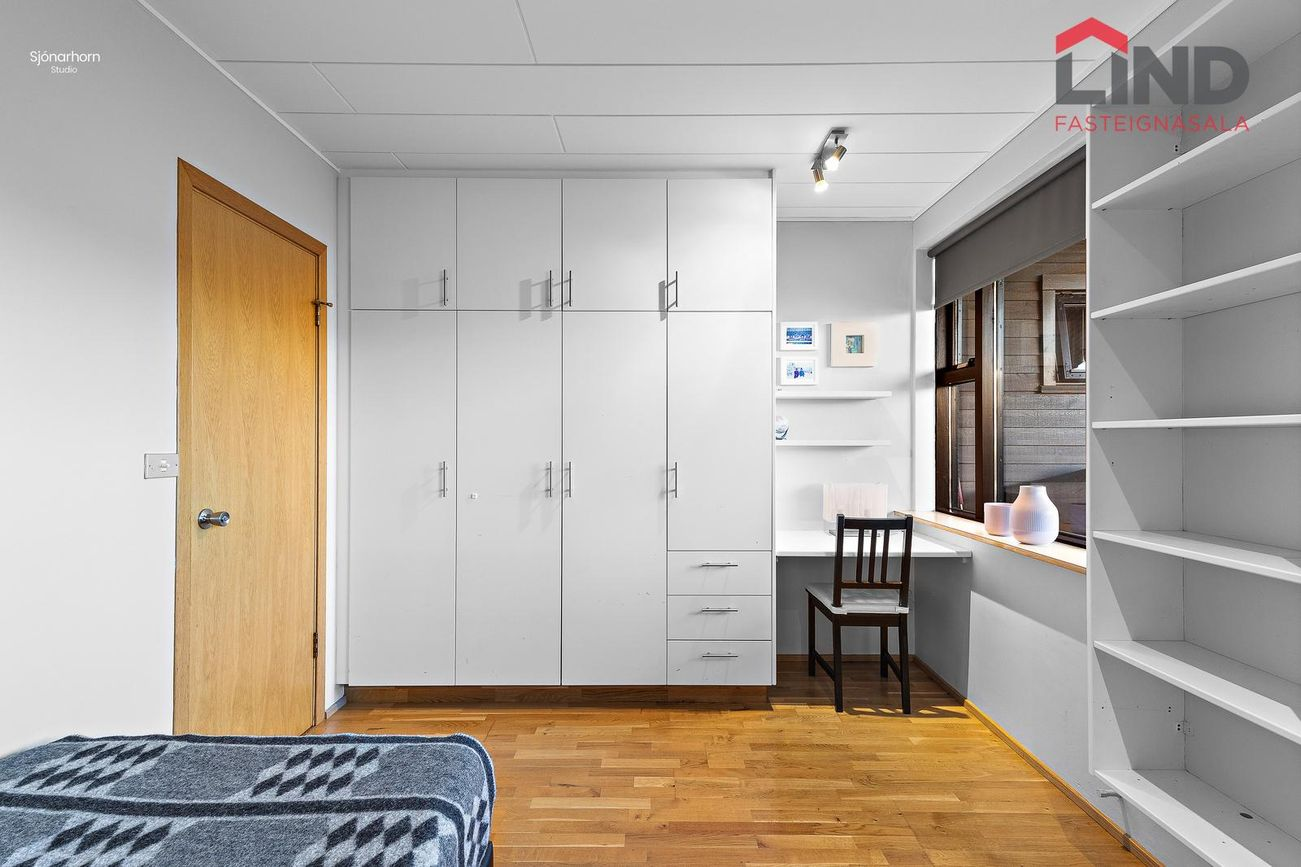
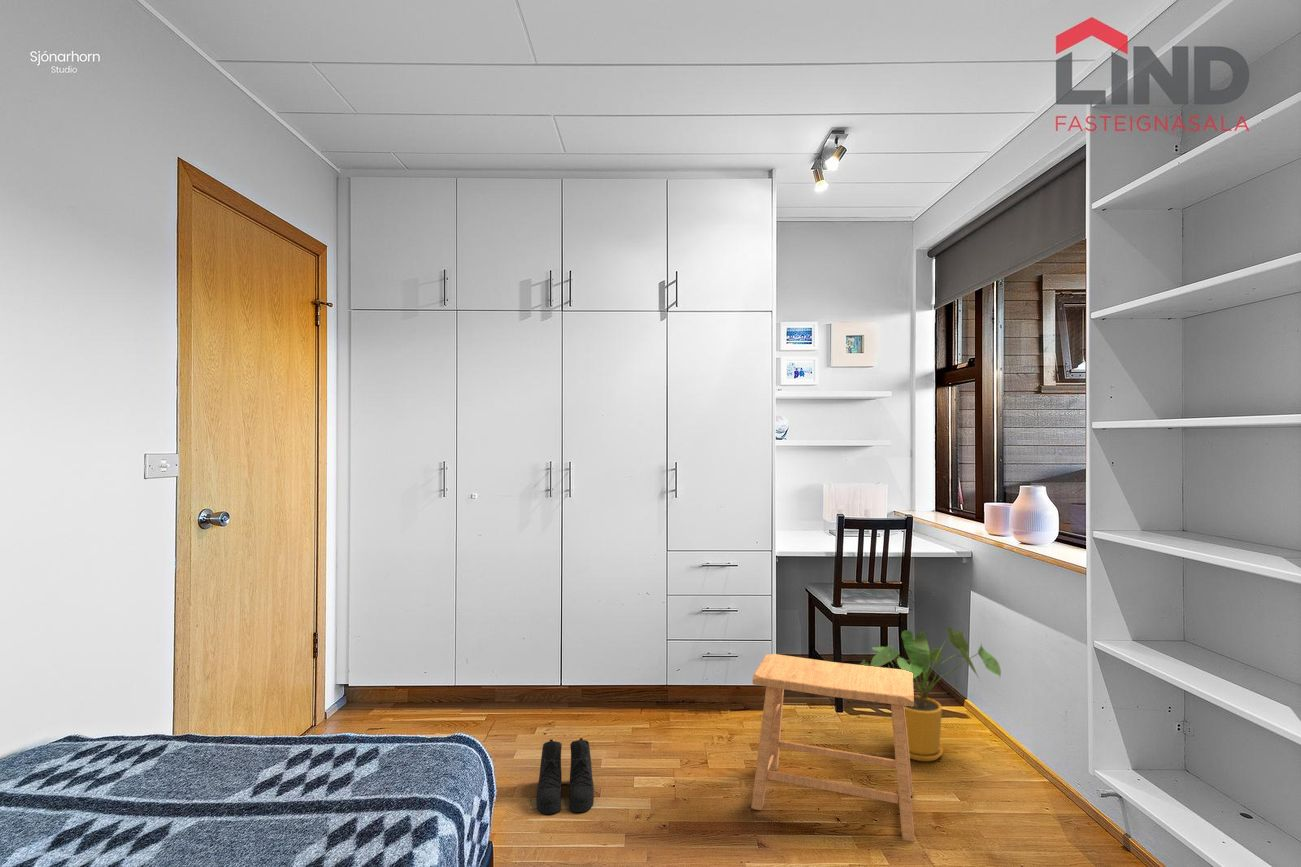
+ stool [750,653,915,843]
+ house plant [859,626,1002,762]
+ boots [536,737,595,815]
